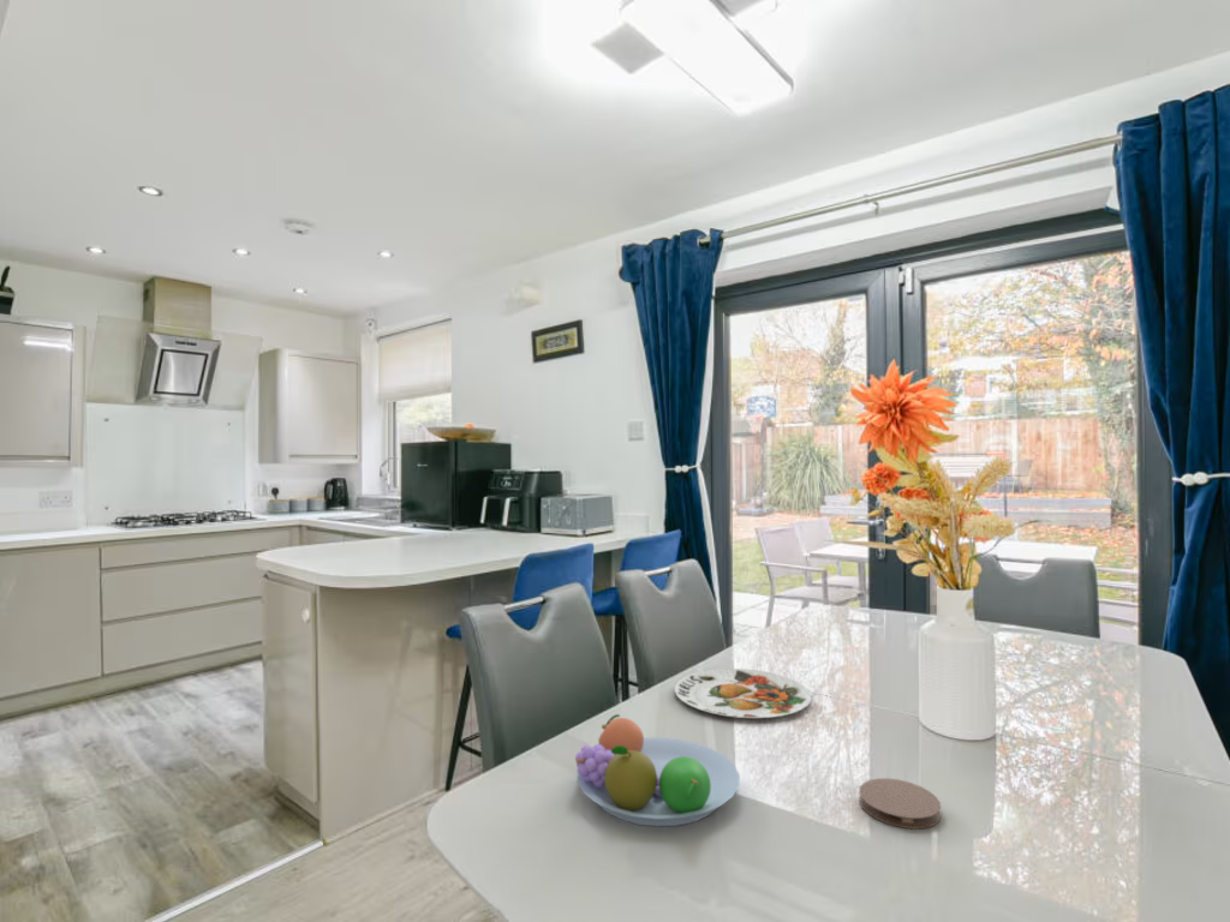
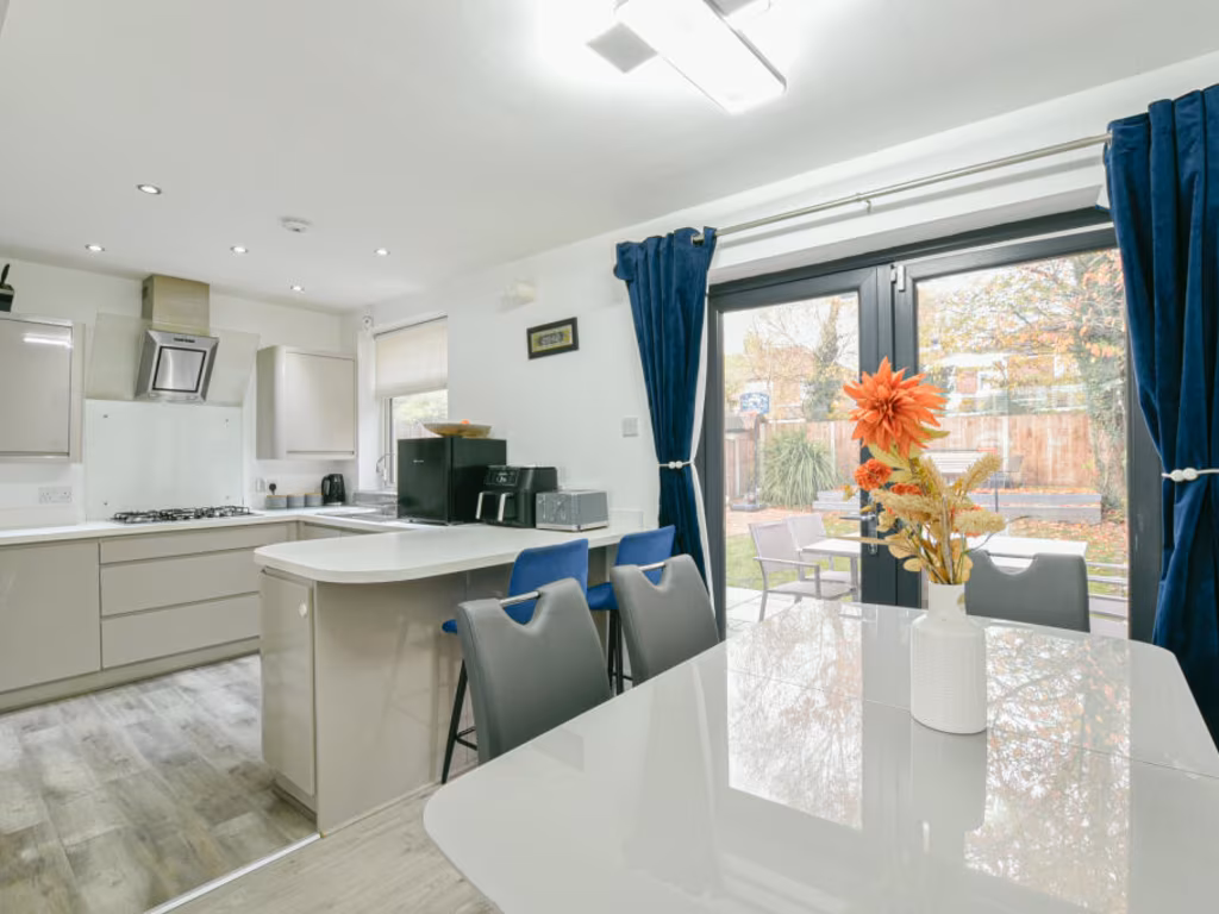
- fruit bowl [574,713,741,827]
- plate [674,667,812,719]
- coaster [858,777,942,830]
